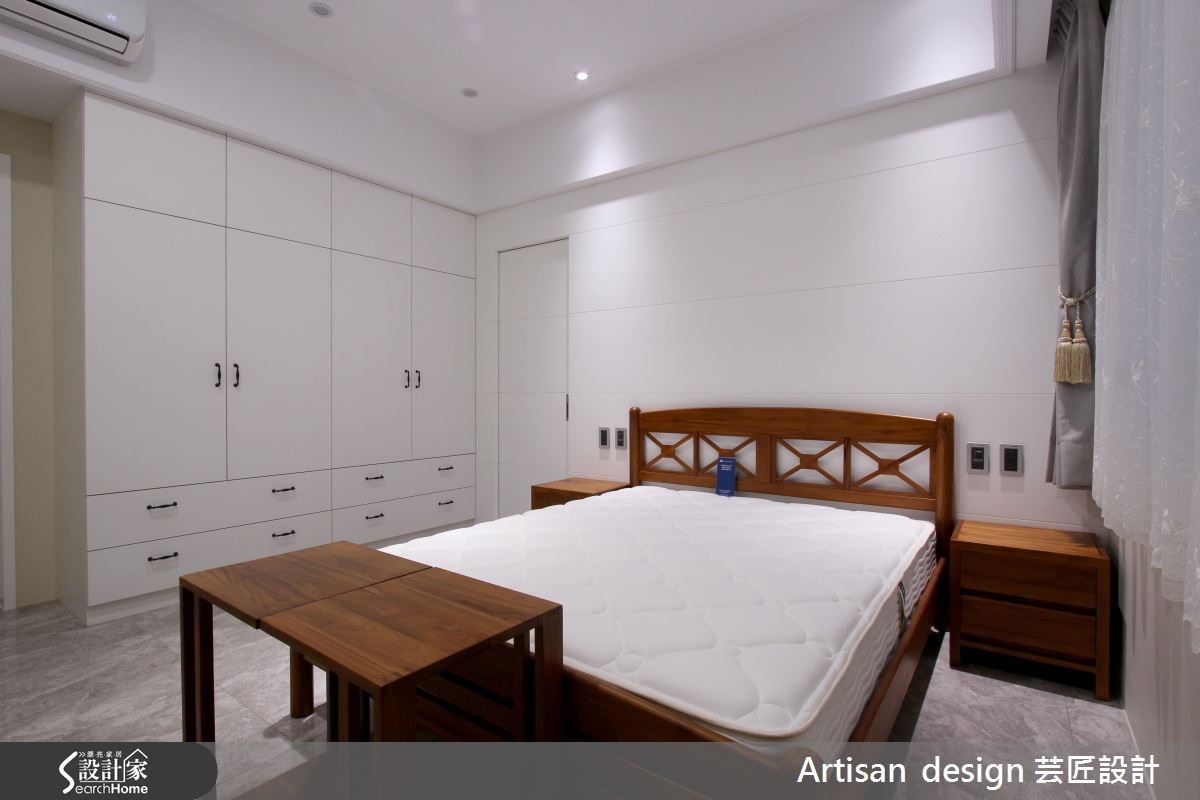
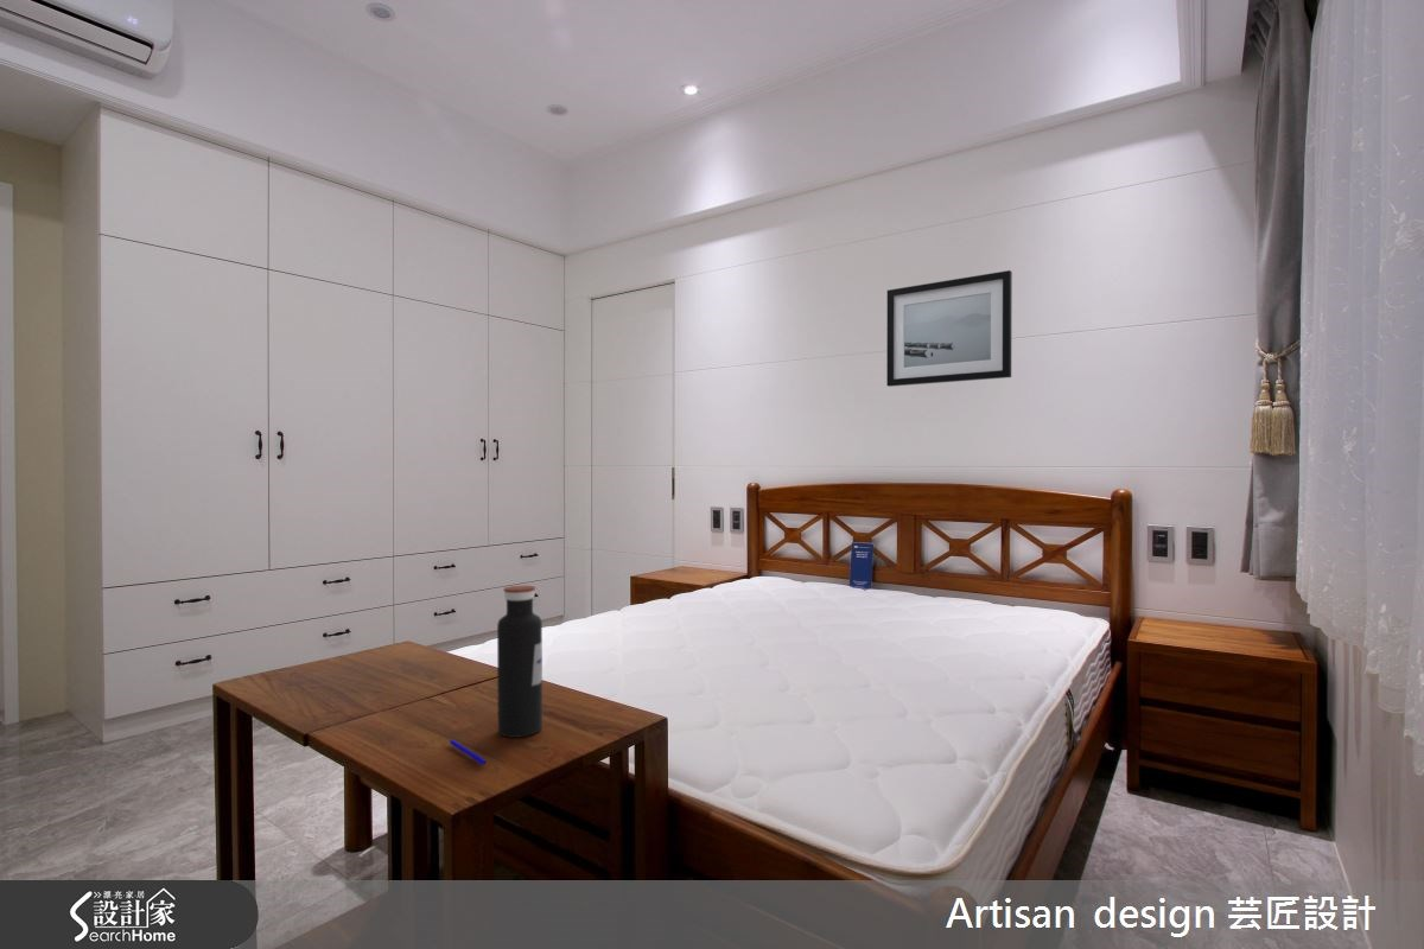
+ pen [449,739,487,766]
+ wall art [885,269,1013,388]
+ water bottle [496,585,543,739]
